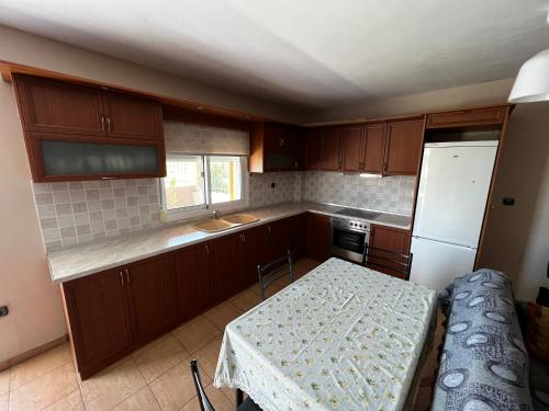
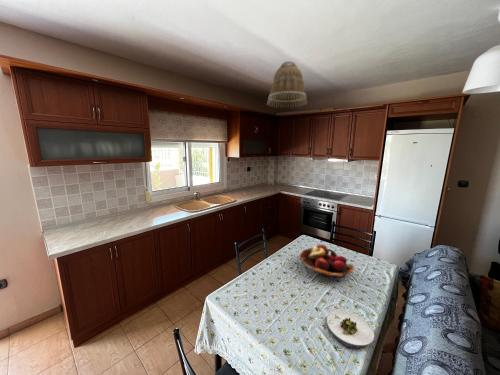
+ salad plate [326,309,375,349]
+ fruit basket [298,243,355,279]
+ lamp shade [266,60,309,109]
